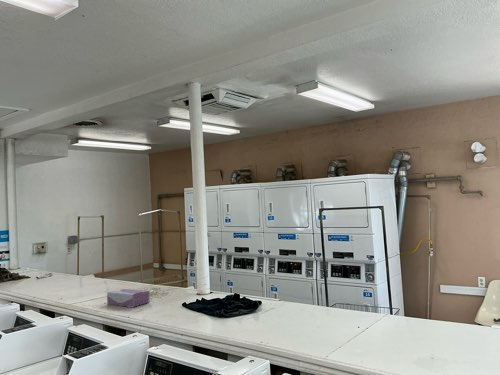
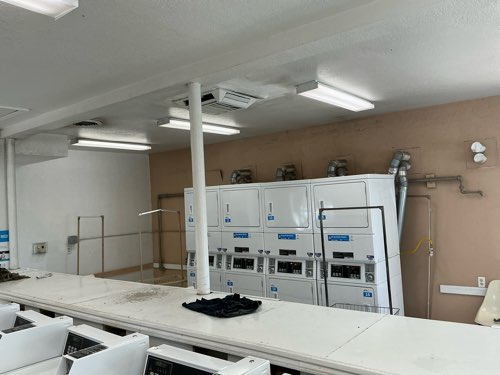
- tissue box [106,288,150,308]
